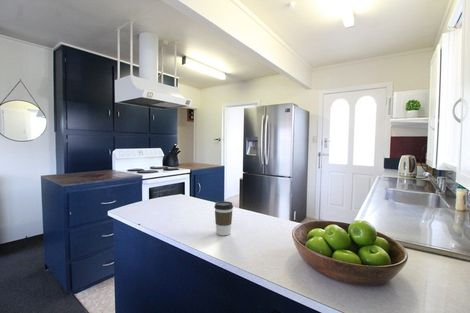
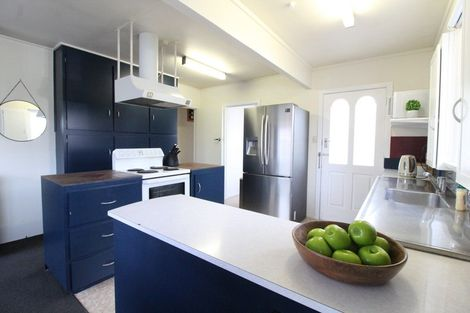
- coffee cup [213,200,234,236]
